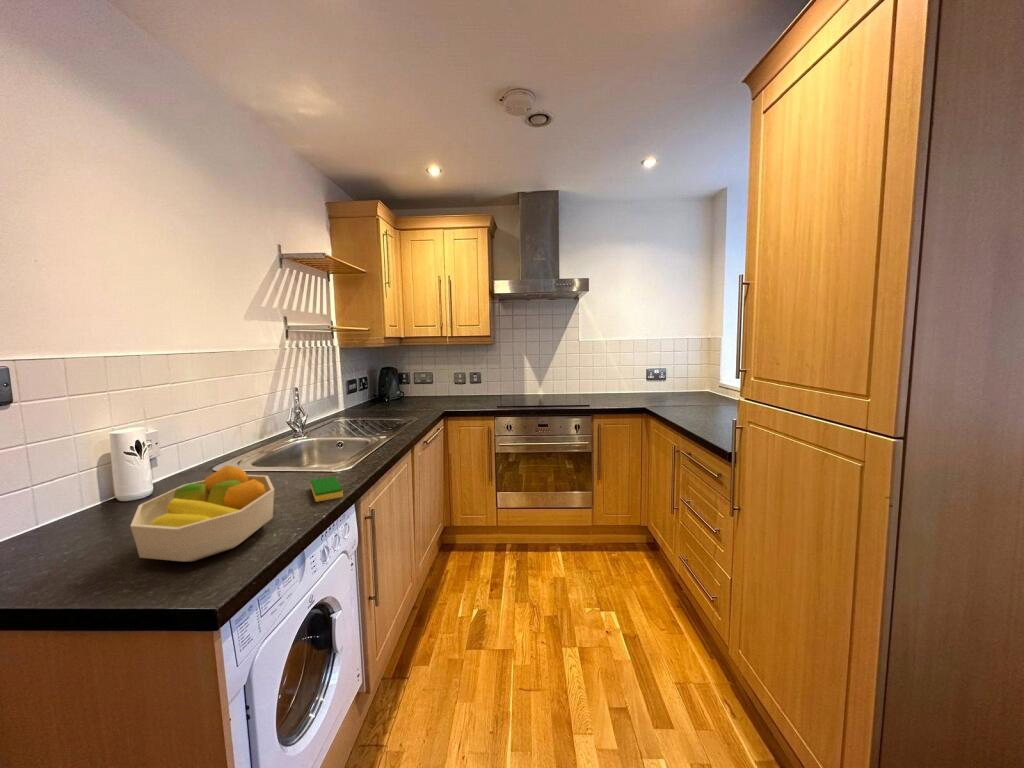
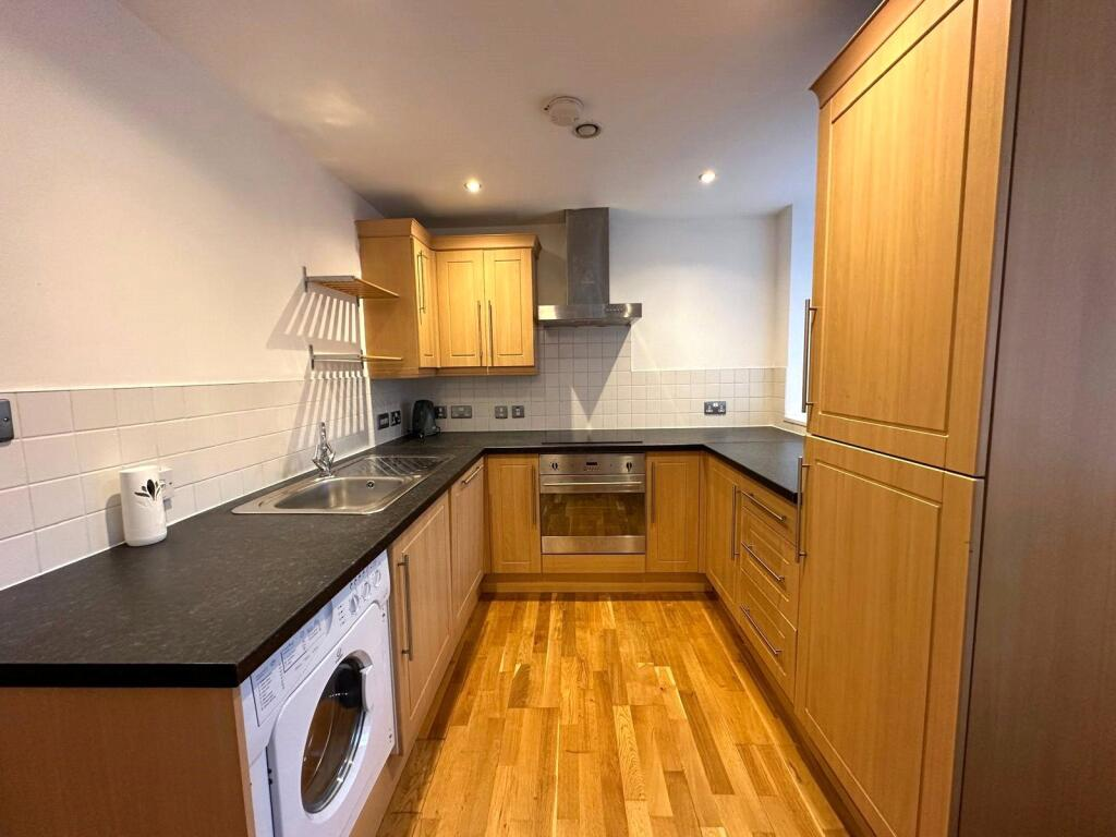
- fruit bowl [129,464,275,562]
- dish sponge [309,475,344,503]
